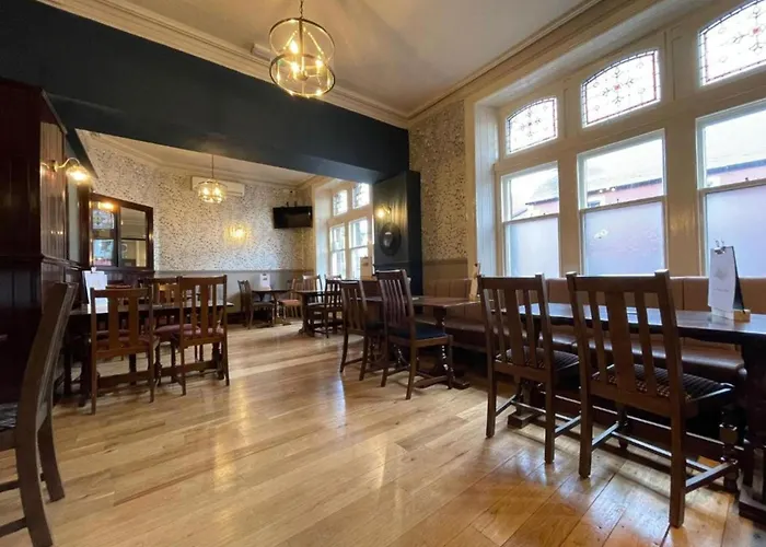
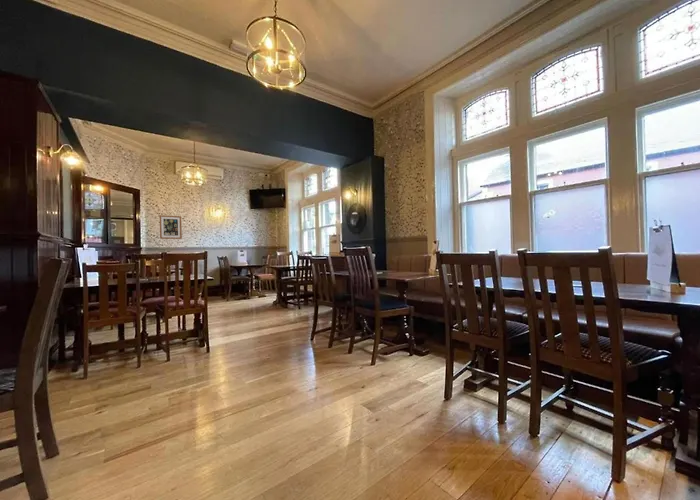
+ wall art [159,214,183,240]
